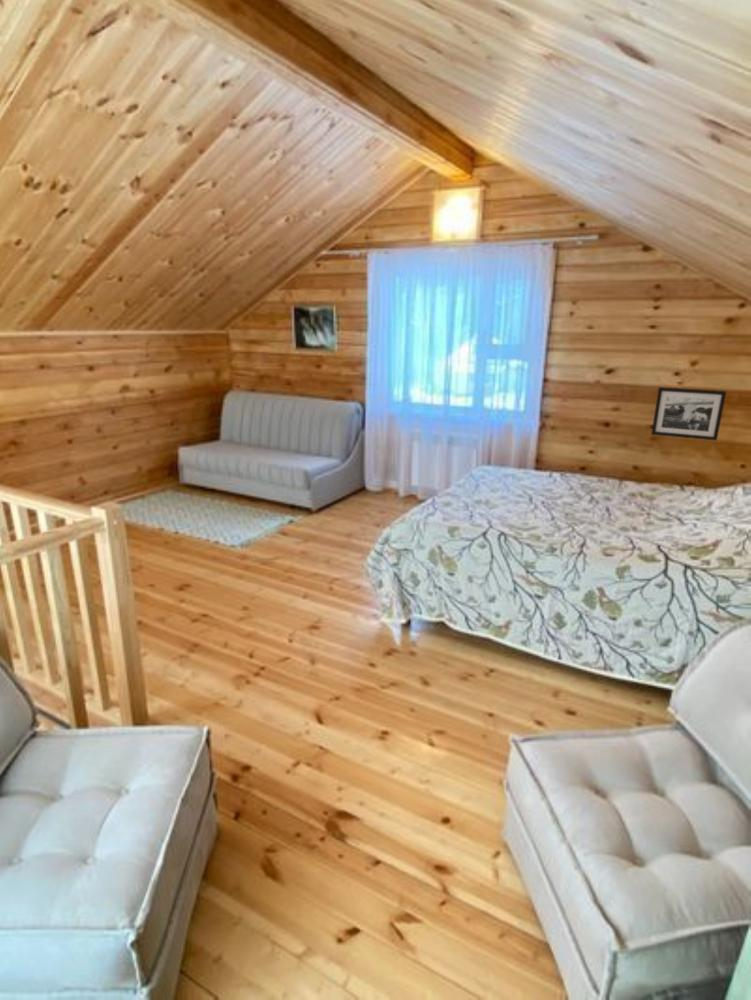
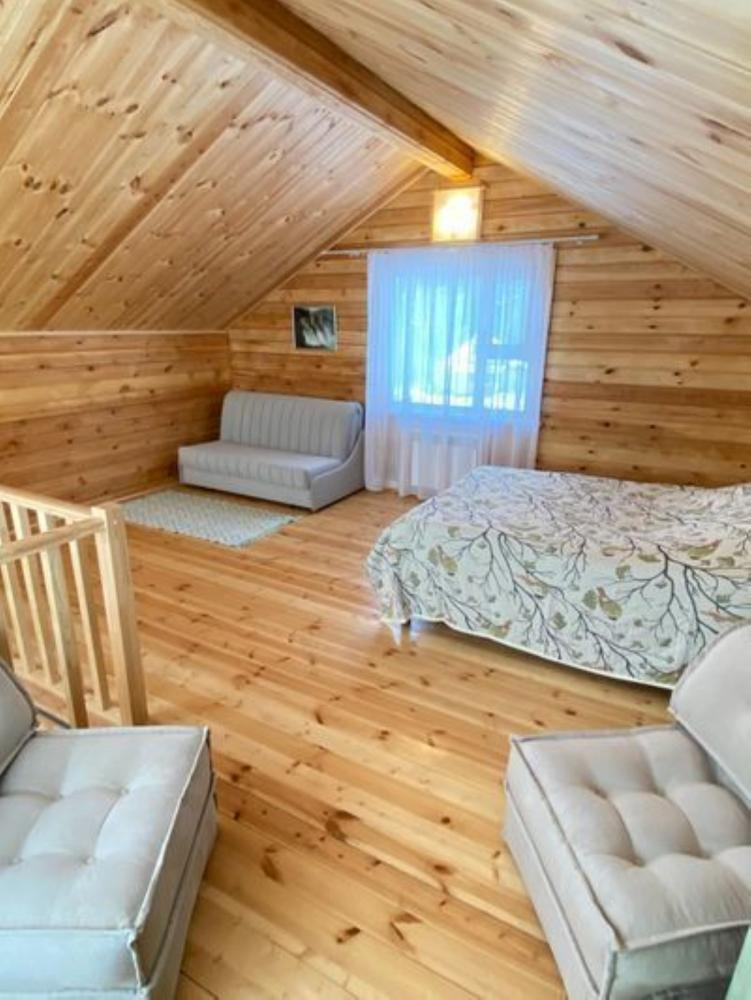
- picture frame [650,386,727,442]
